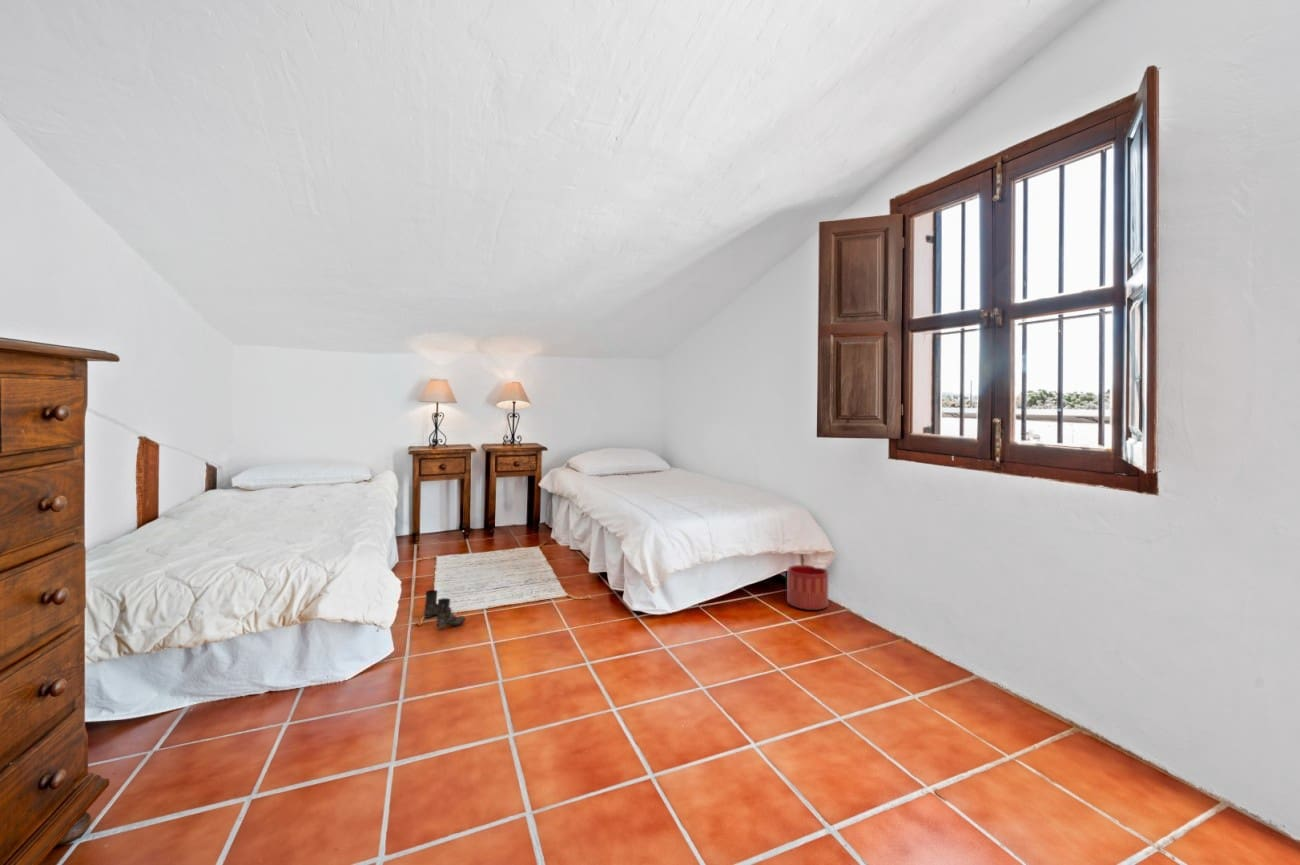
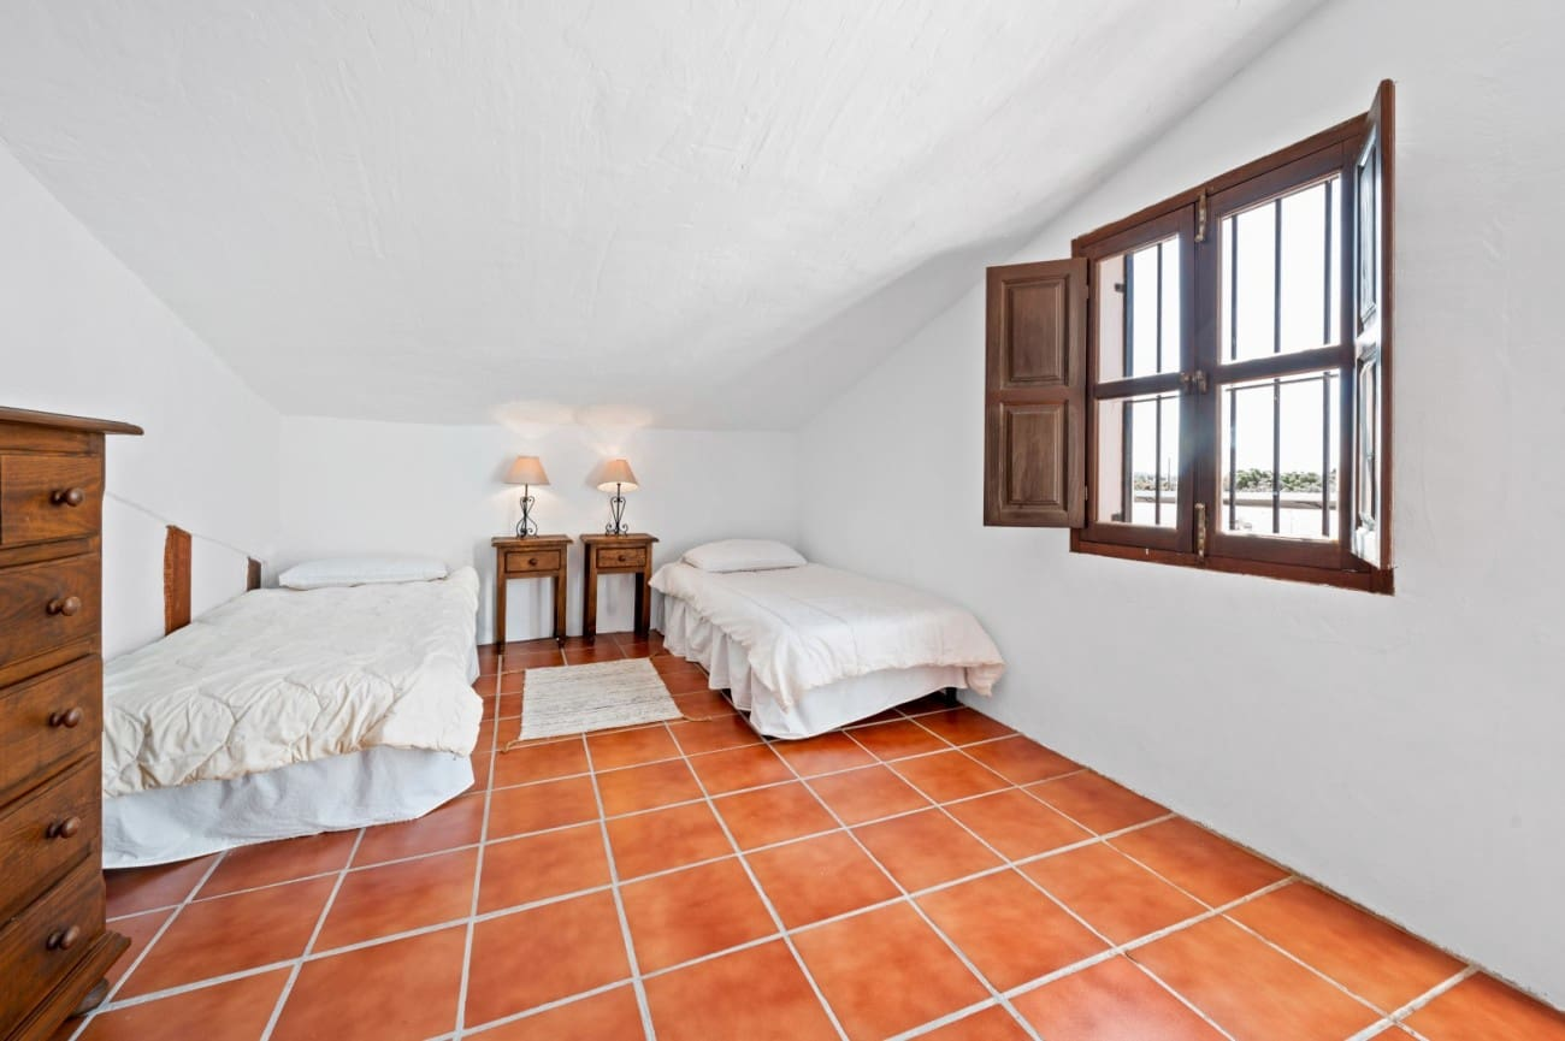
- boots [423,589,467,629]
- planter [786,564,829,611]
